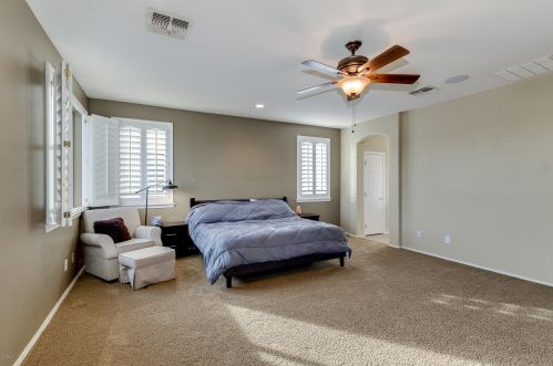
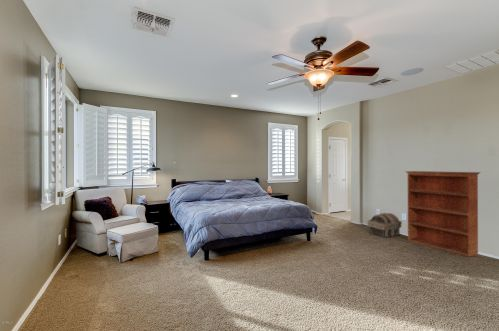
+ treasure chest [367,212,403,238]
+ bookcase [404,170,482,258]
